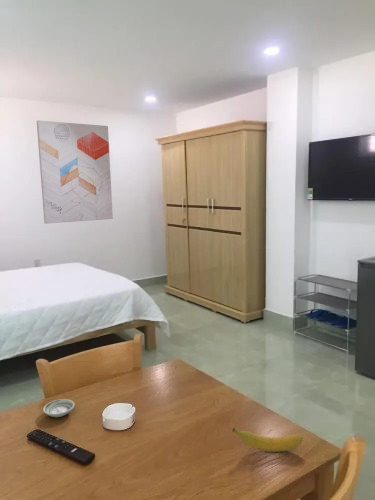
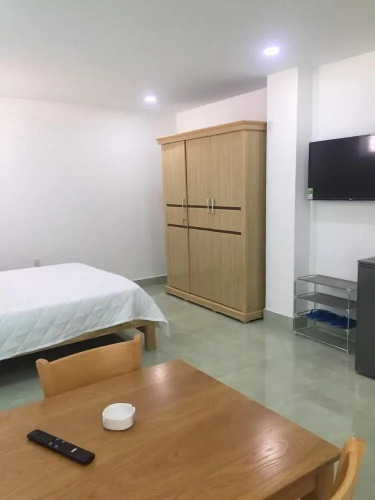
- saucer [42,398,76,418]
- wall art [36,119,114,225]
- banana [231,427,304,453]
